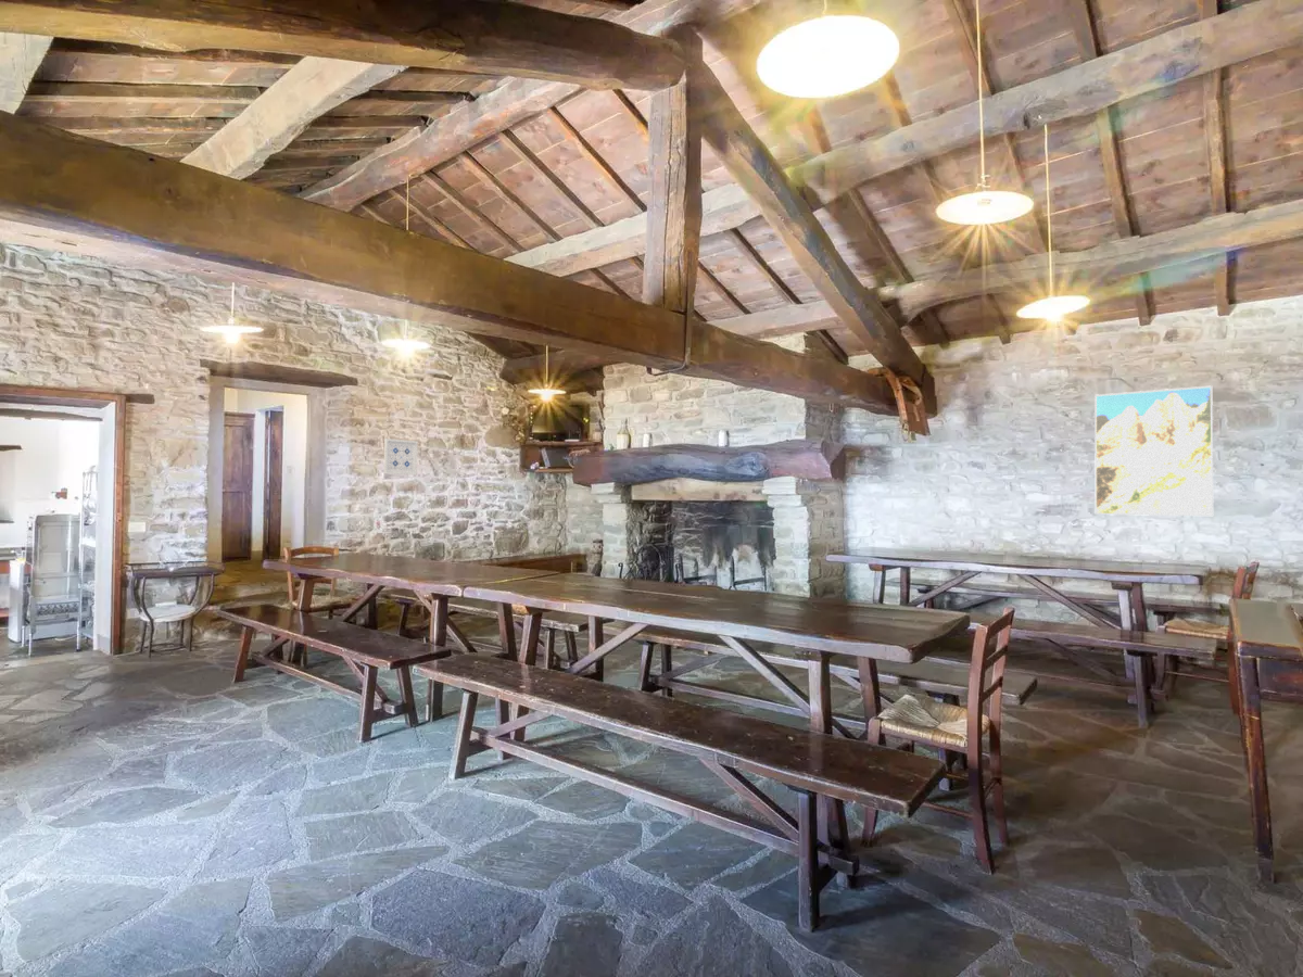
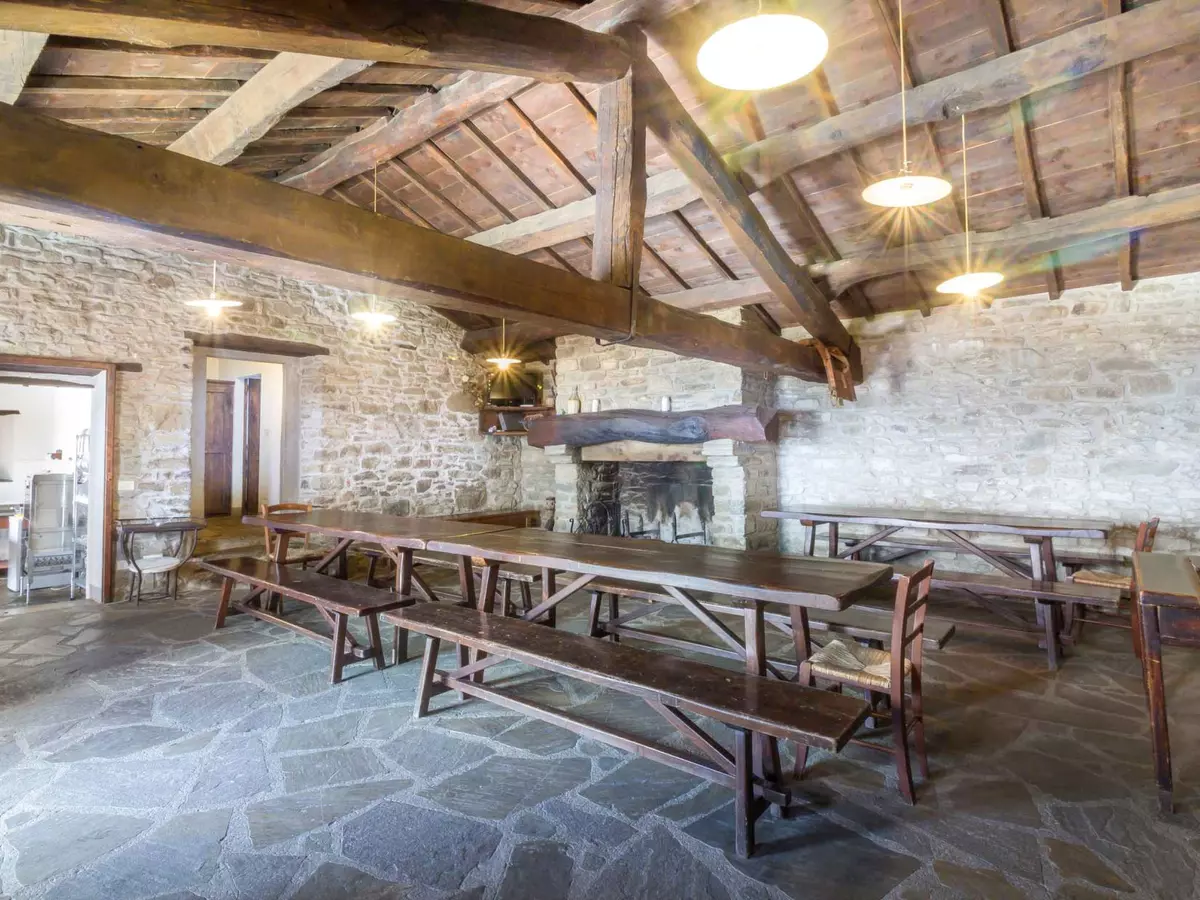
- wall art [383,437,419,477]
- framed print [1093,384,1214,517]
